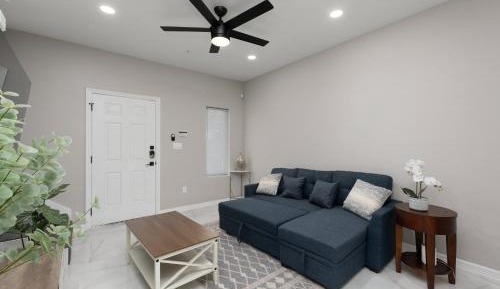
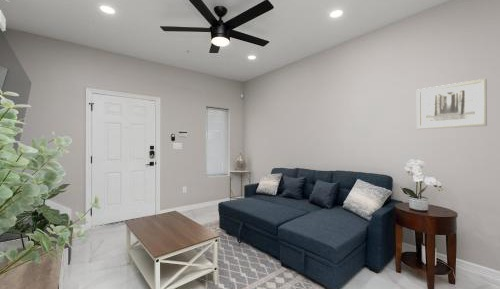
+ wall art [416,78,488,130]
